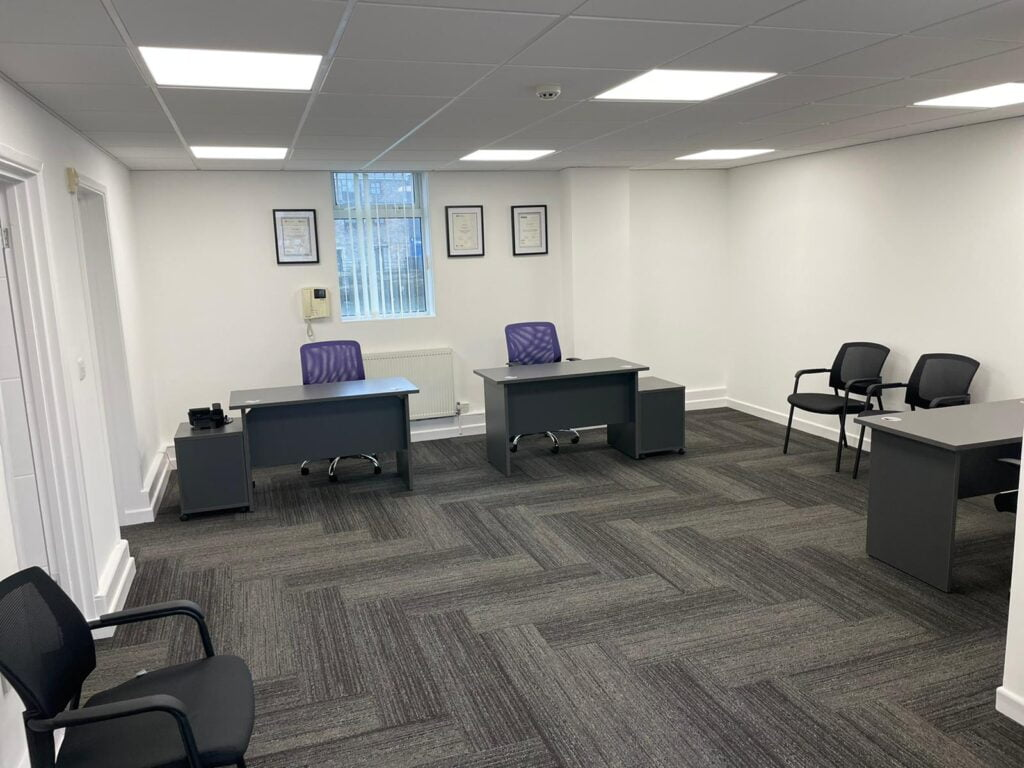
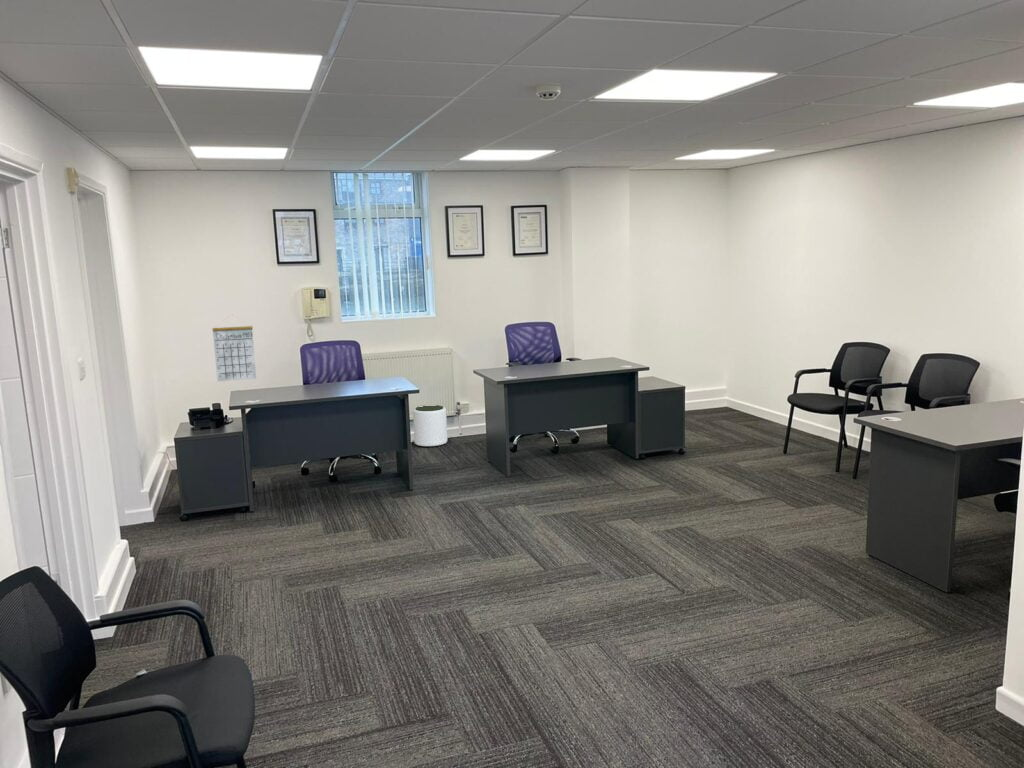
+ plant pot [412,404,448,448]
+ calendar [212,313,257,382]
